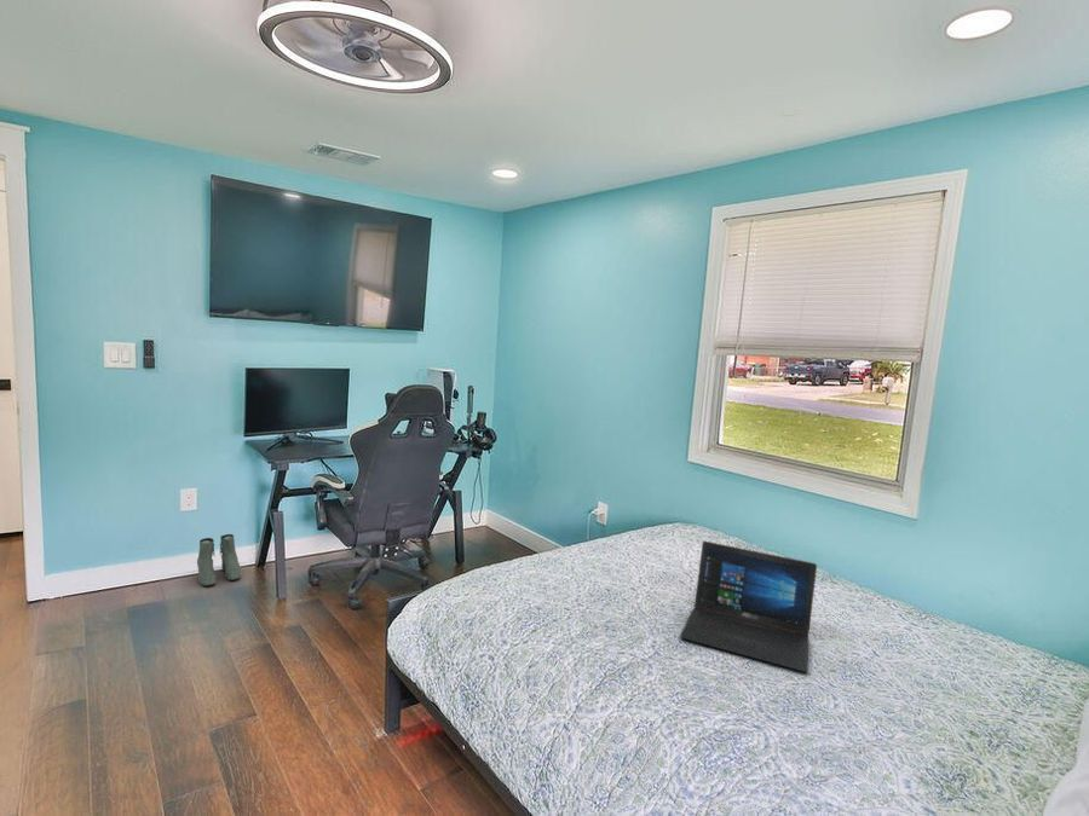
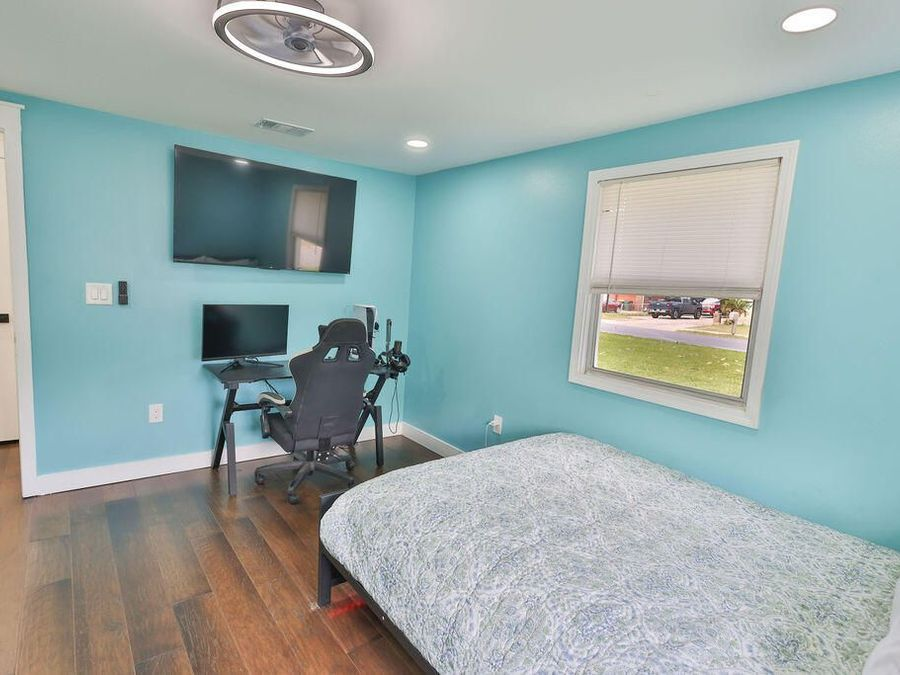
- laptop [679,540,818,673]
- boots [196,533,242,588]
